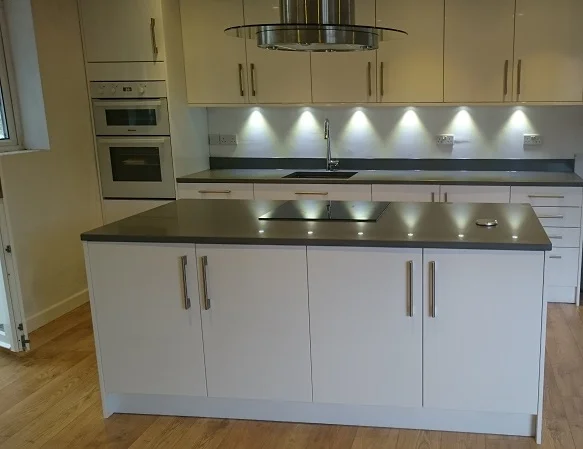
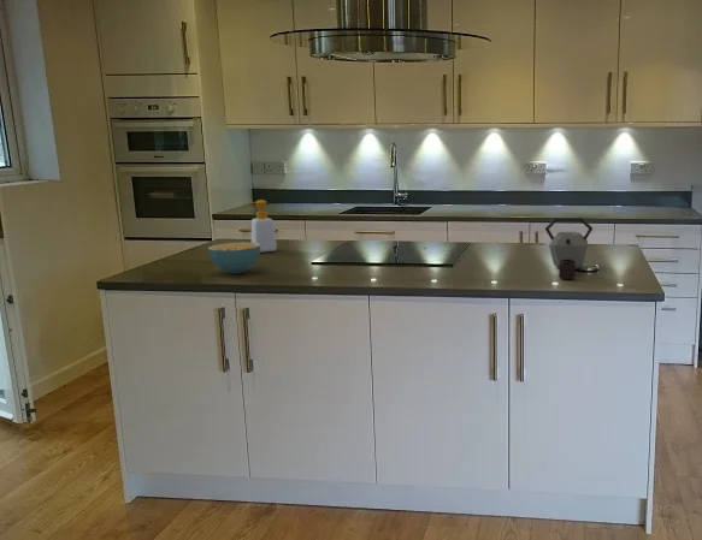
+ cereal bowl [207,241,261,274]
+ soap bottle [240,198,278,254]
+ kettle [544,216,594,280]
